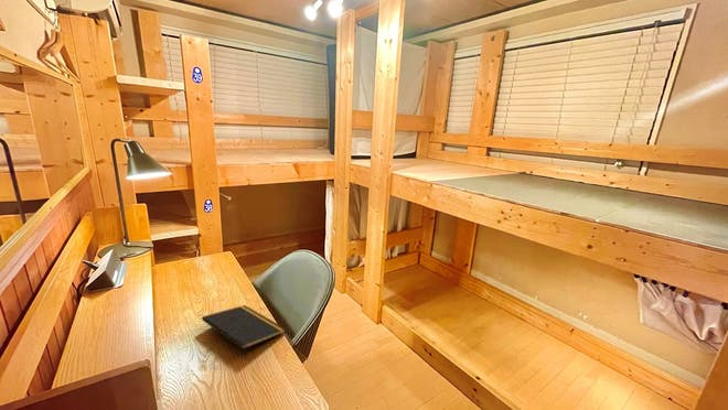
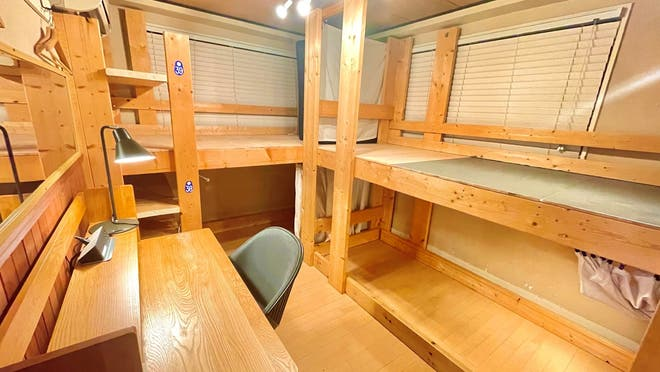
- notepad [201,304,287,360]
